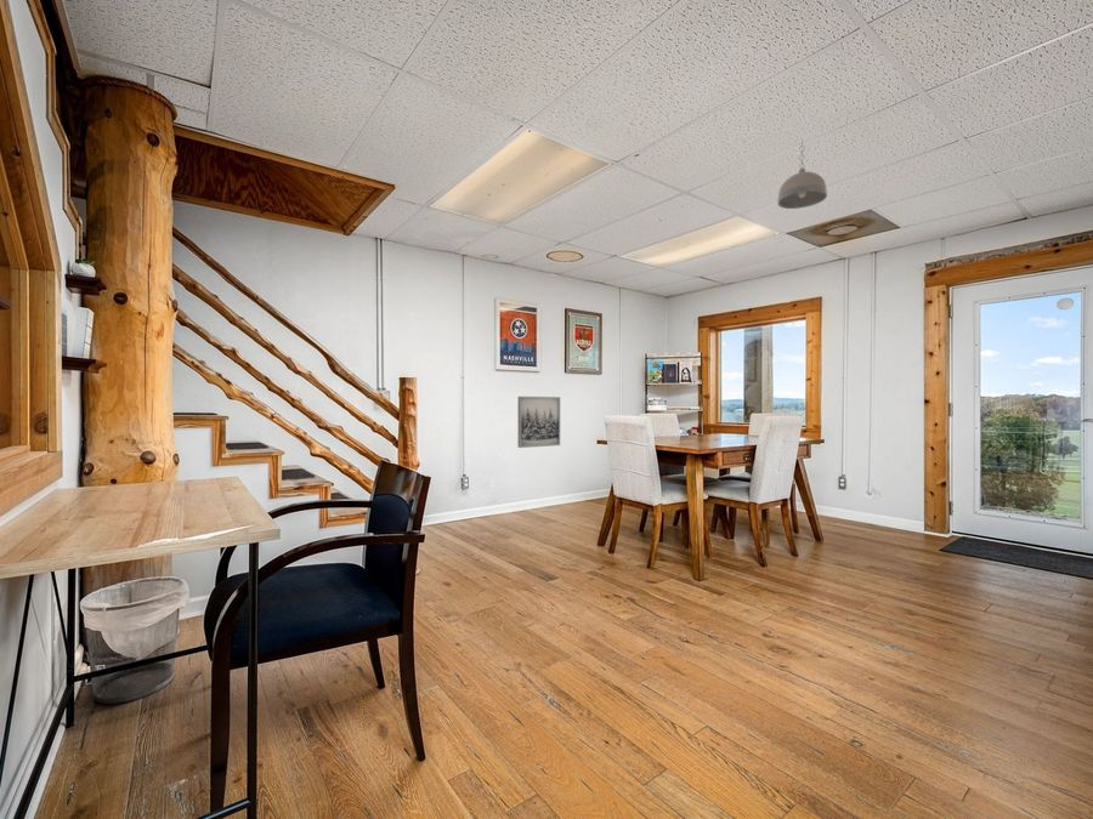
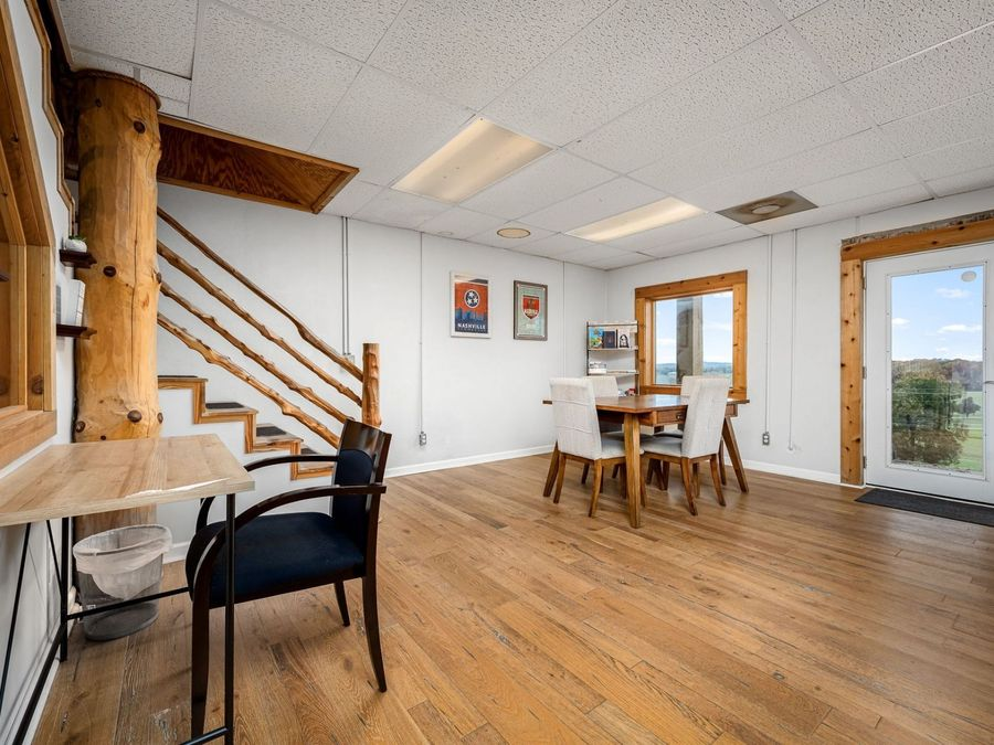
- pendant light [776,140,828,210]
- wall art [517,396,561,449]
